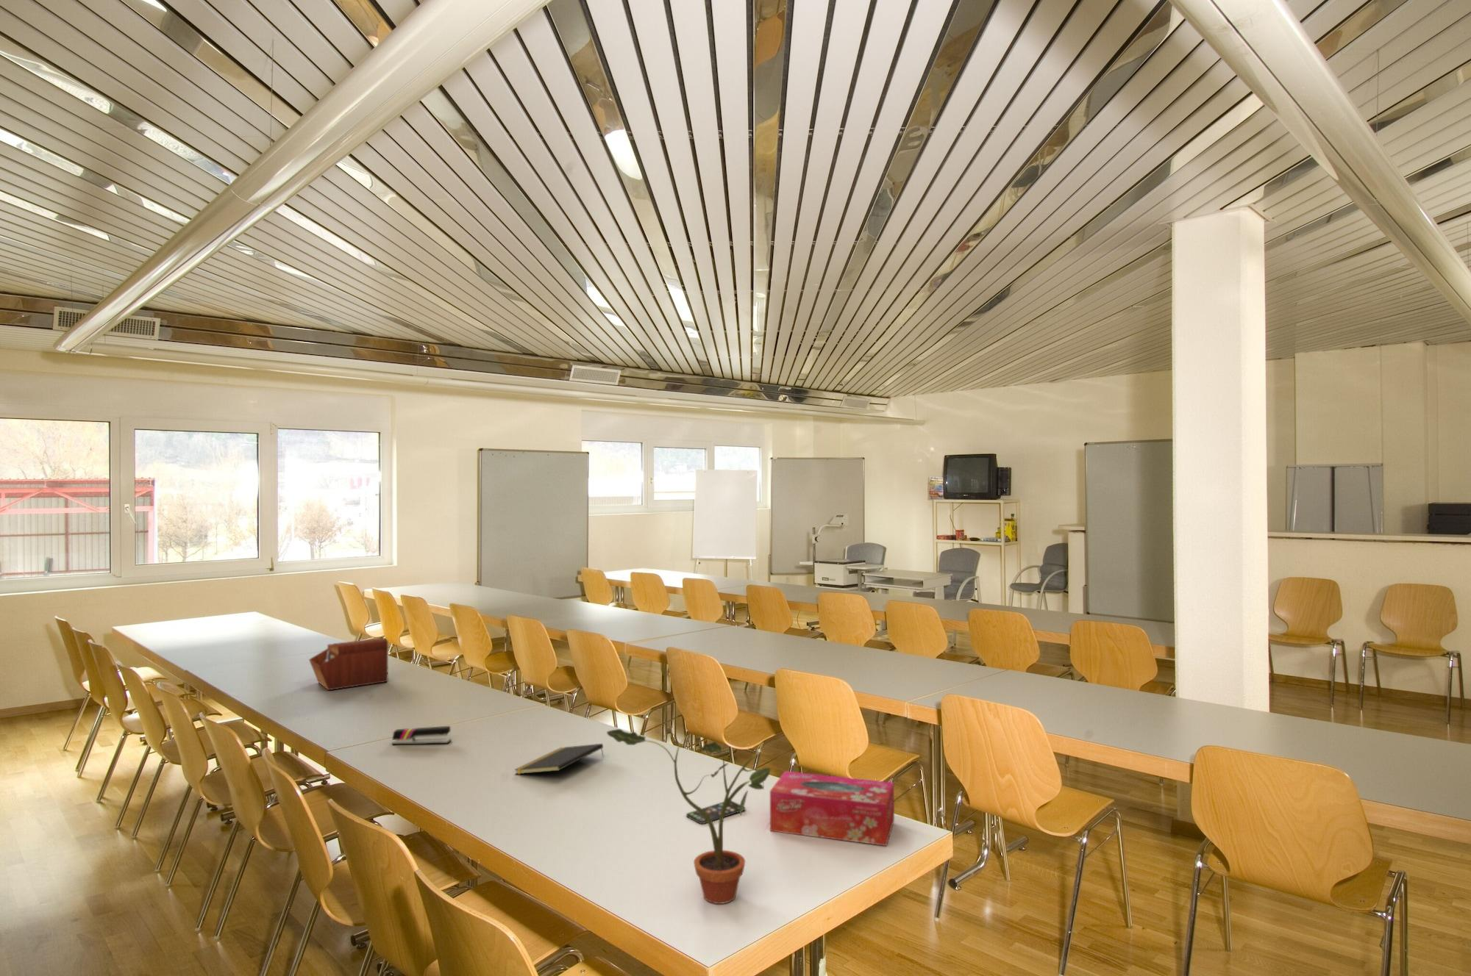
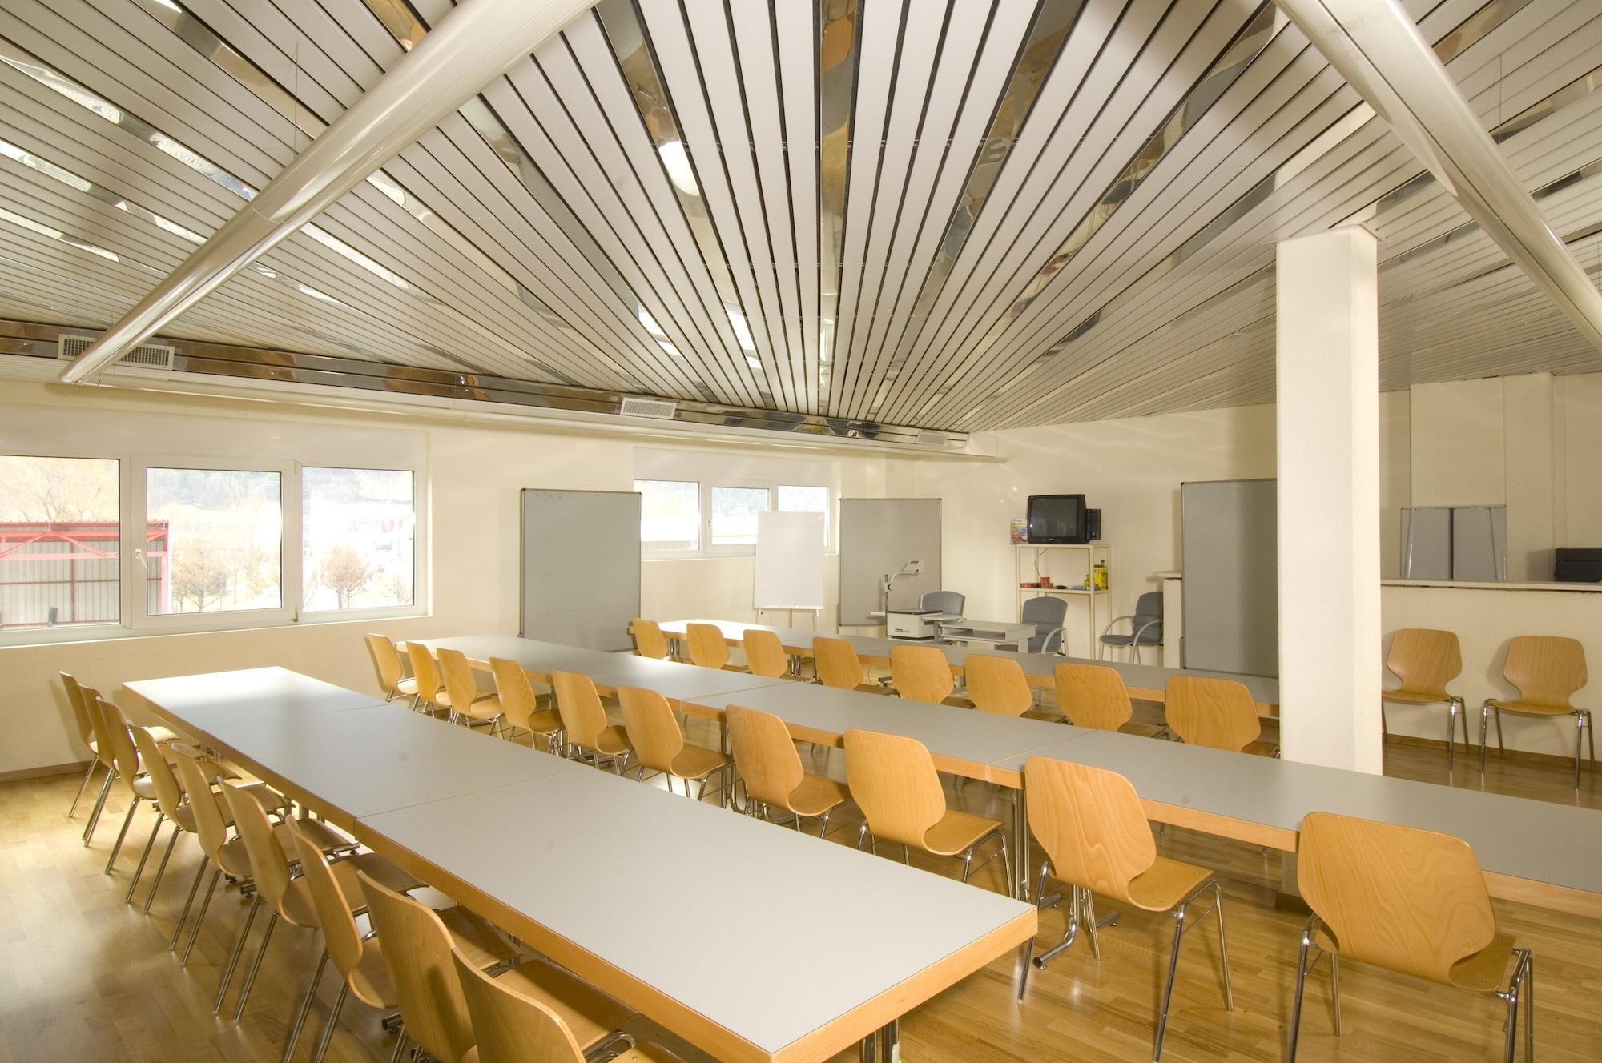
- sewing box [308,637,388,691]
- potted plant [606,729,770,905]
- smartphone [685,801,745,825]
- notepad [513,743,605,774]
- stapler [391,725,451,746]
- tissue box [769,770,895,846]
